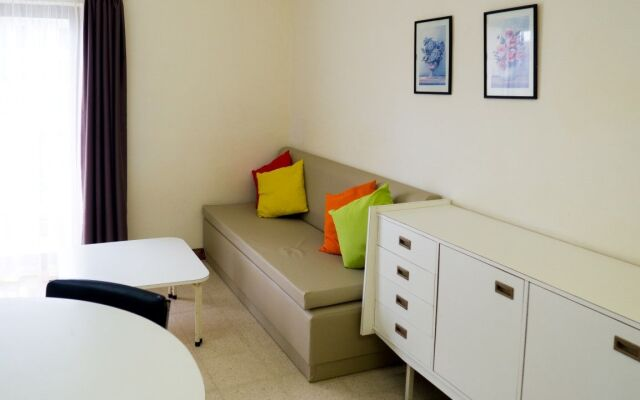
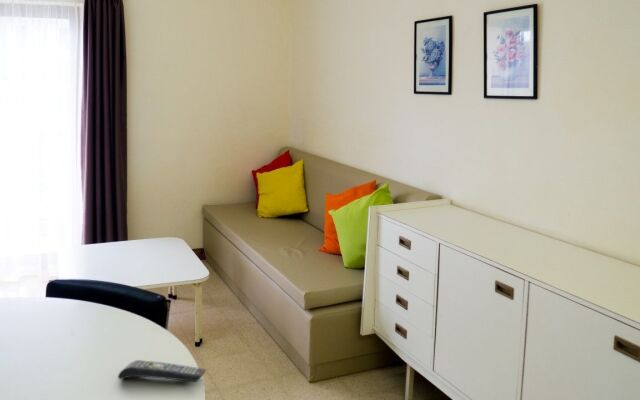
+ remote control [117,359,207,383]
